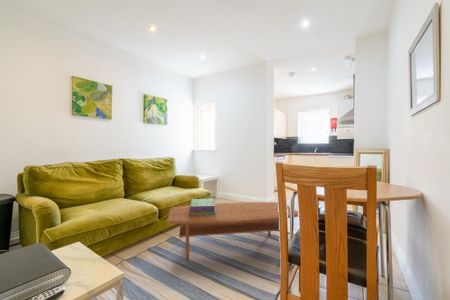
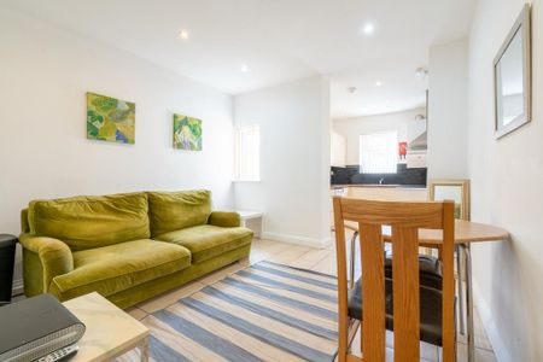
- stack of books [189,198,216,216]
- coffee table [166,201,299,262]
